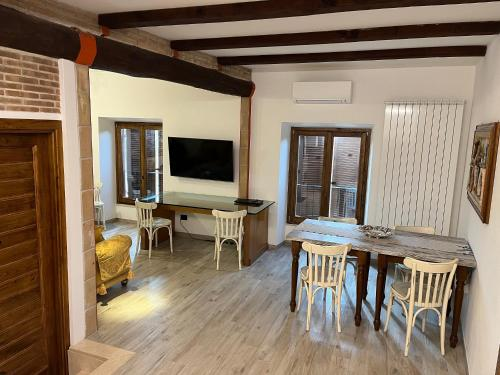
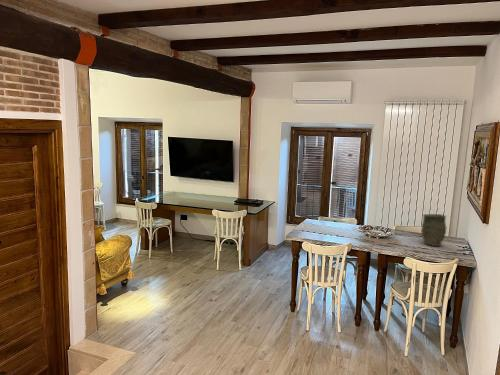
+ vase [420,213,447,247]
